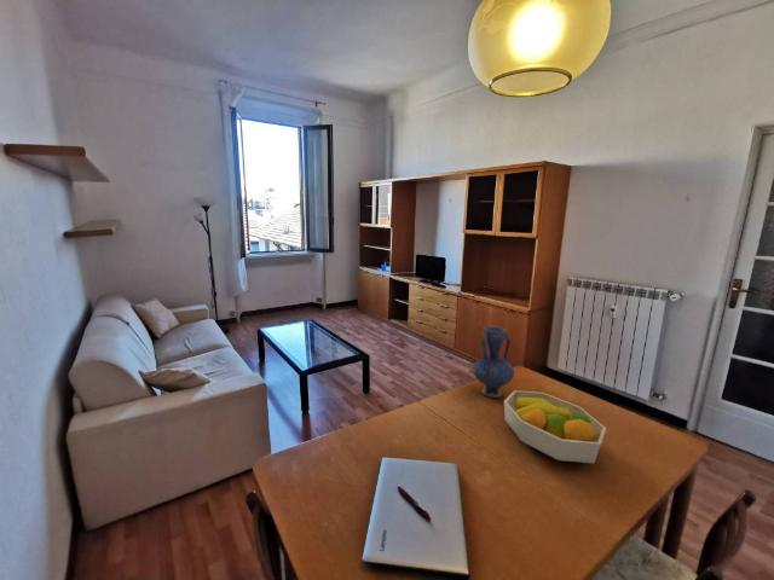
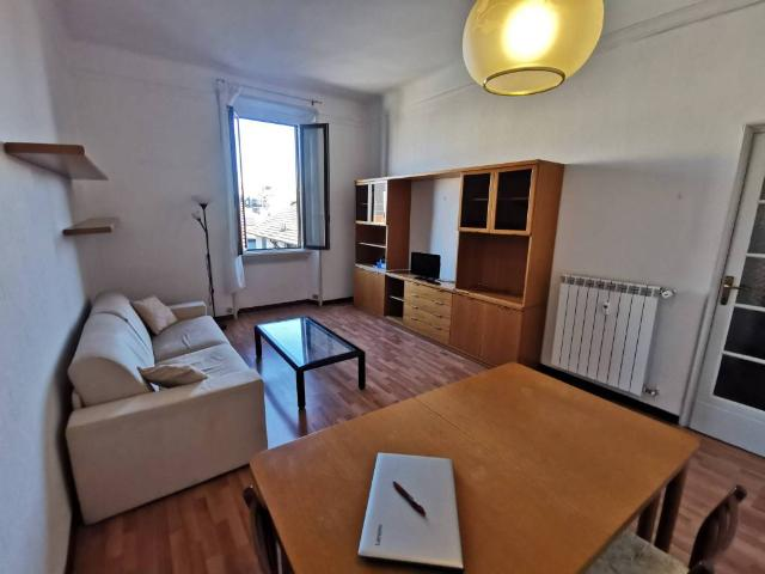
- vase [472,325,515,399]
- fruit bowl [503,389,607,464]
